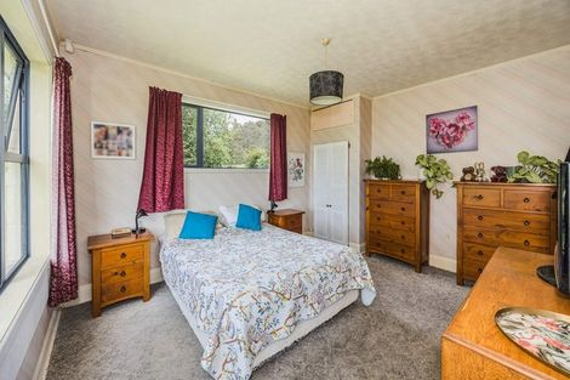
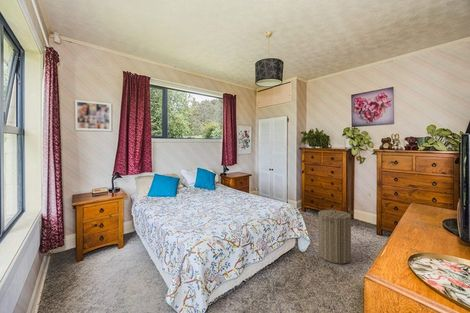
+ laundry hamper [317,206,352,264]
